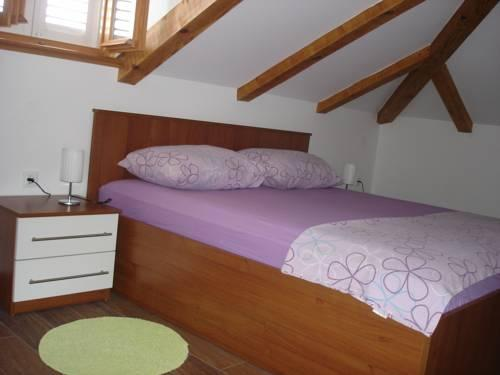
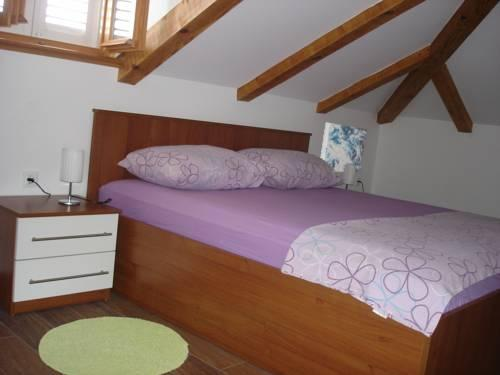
+ wall art [320,122,368,174]
